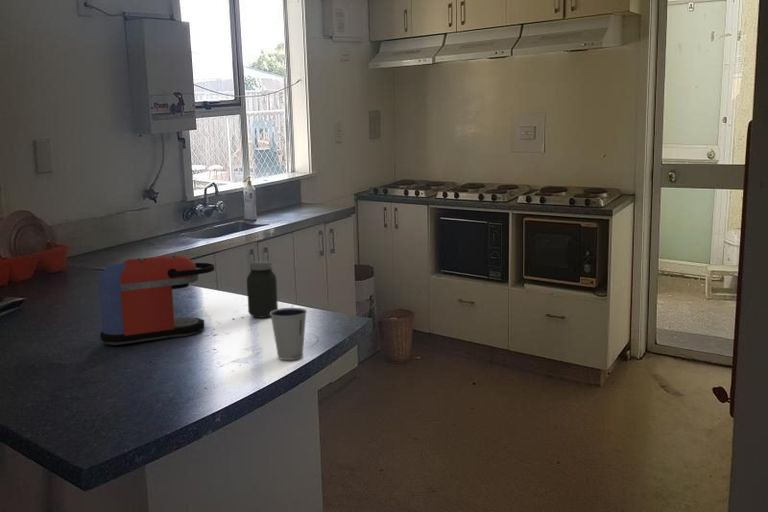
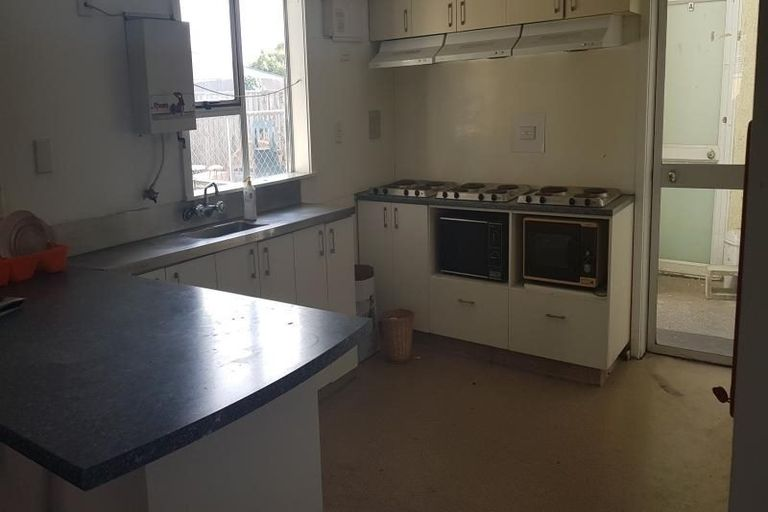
- dixie cup [270,307,308,361]
- jar [246,260,279,319]
- coffee maker [98,254,215,346]
